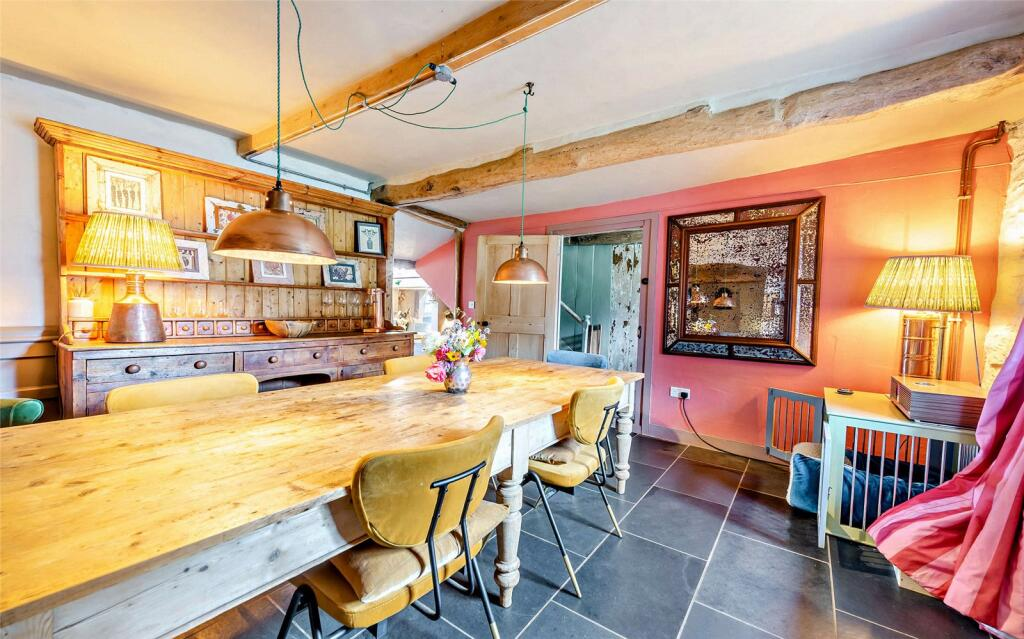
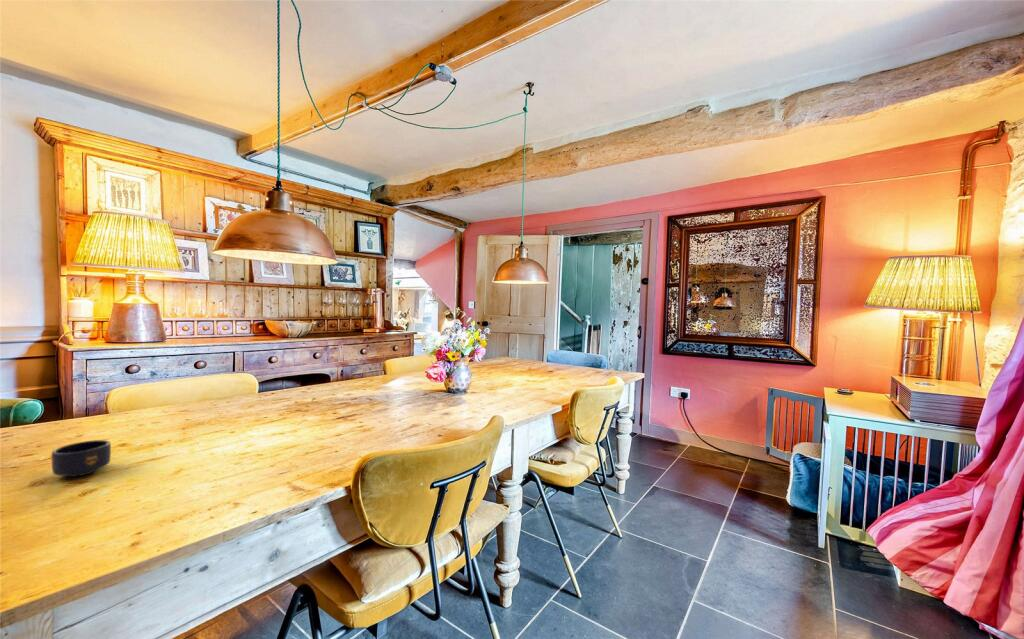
+ mug [50,439,112,478]
